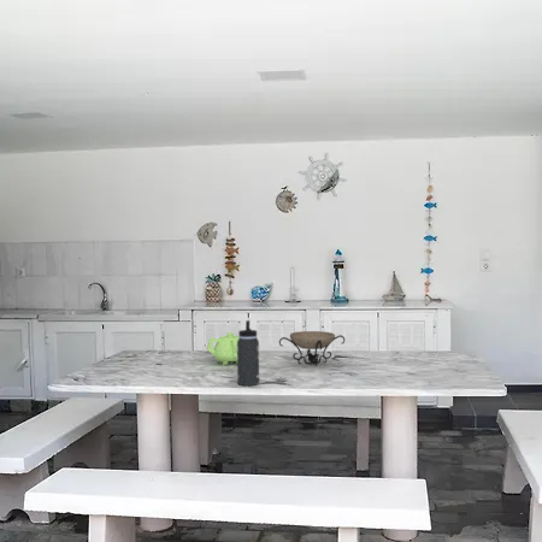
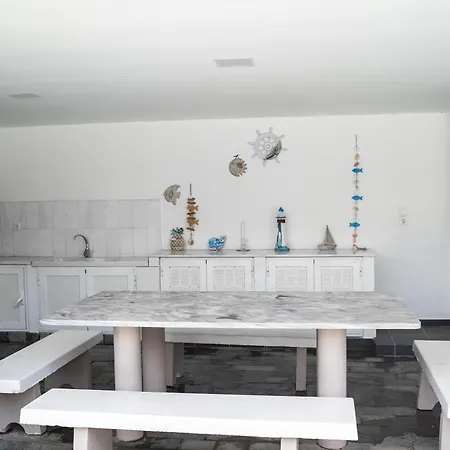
- decorative bowl [278,330,346,367]
- thermos bottle [236,319,260,387]
- teapot [206,331,238,366]
